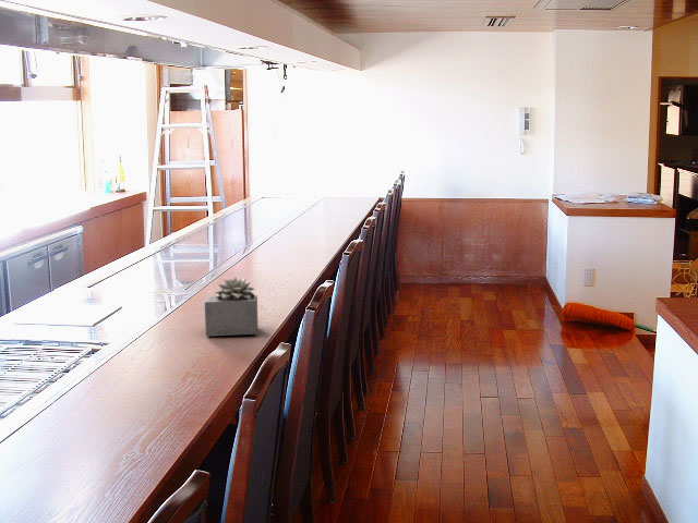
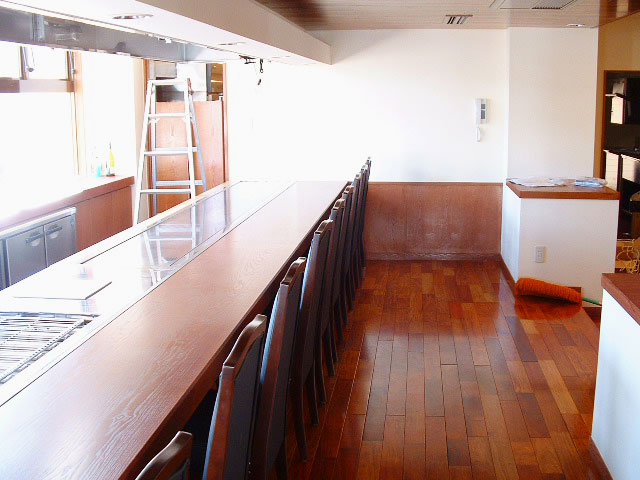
- succulent plant [204,276,260,337]
